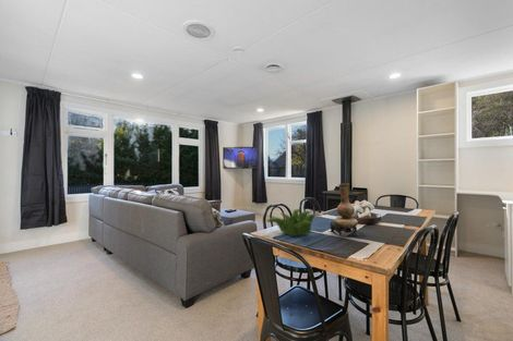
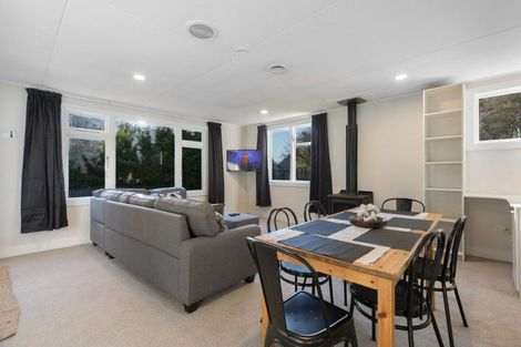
- plant [265,208,322,238]
- vase [329,183,367,238]
